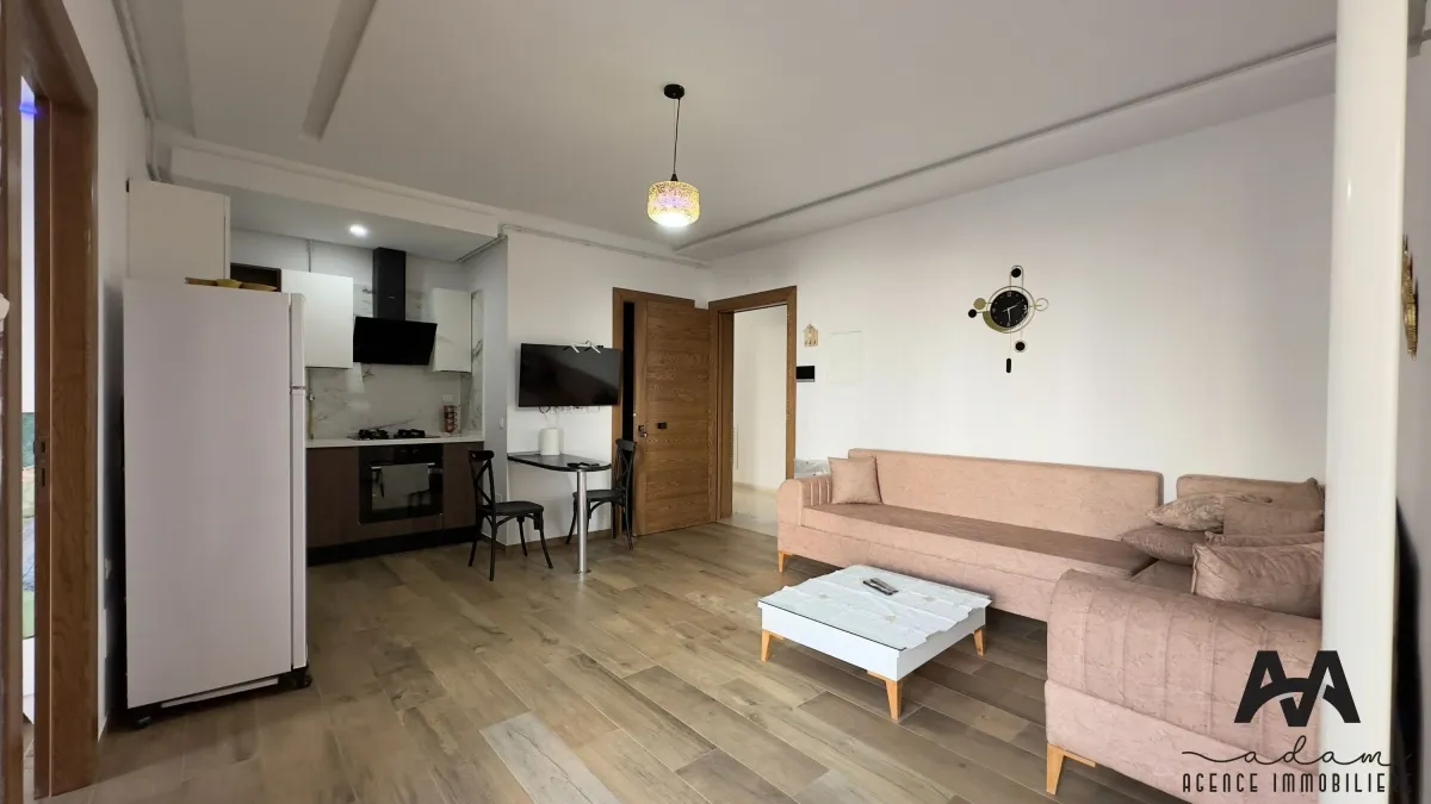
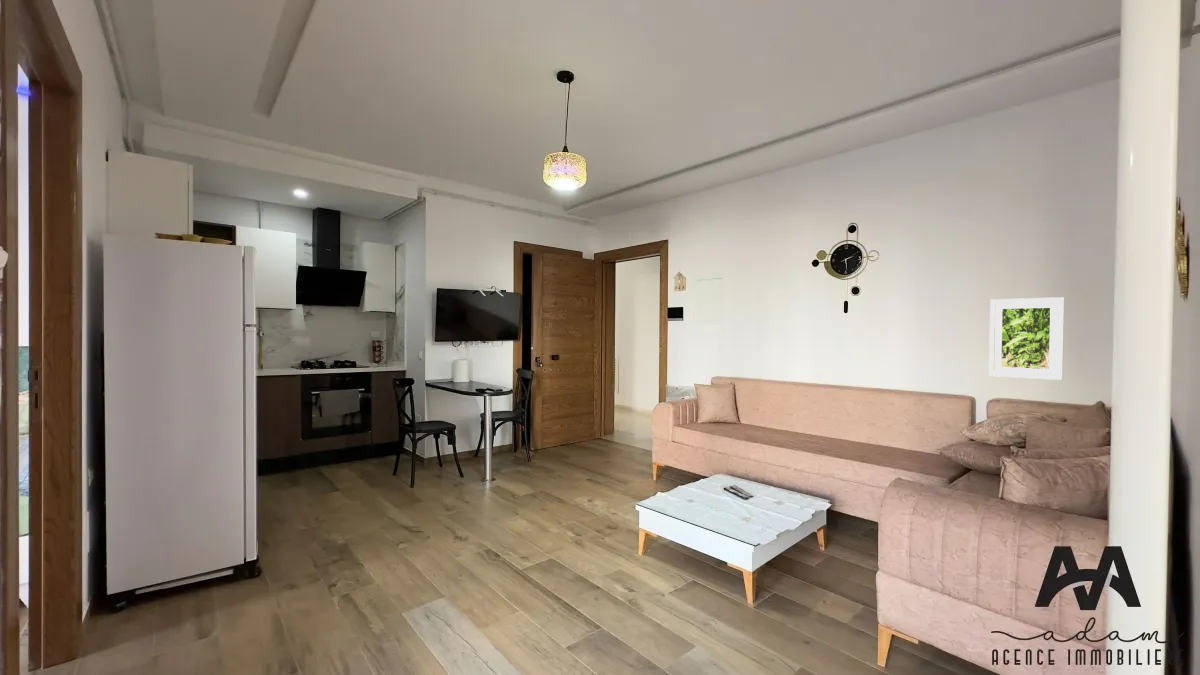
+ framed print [988,296,1065,381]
